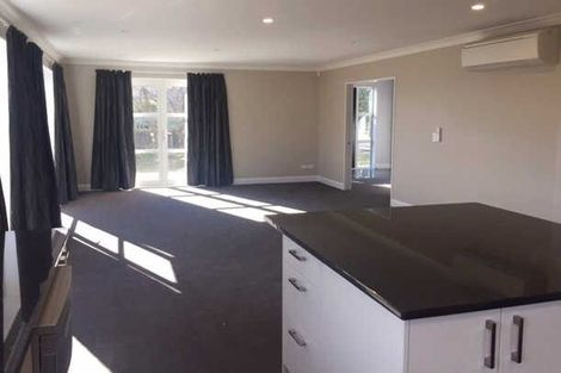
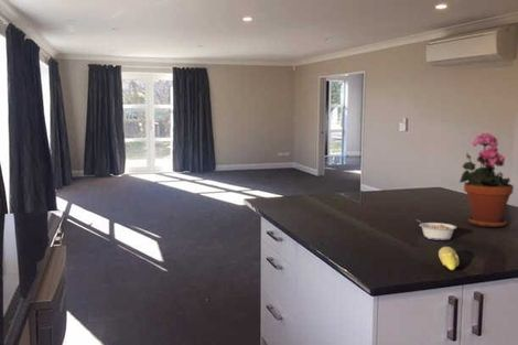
+ potted plant [458,131,515,228]
+ legume [414,218,457,241]
+ banana [438,246,460,271]
